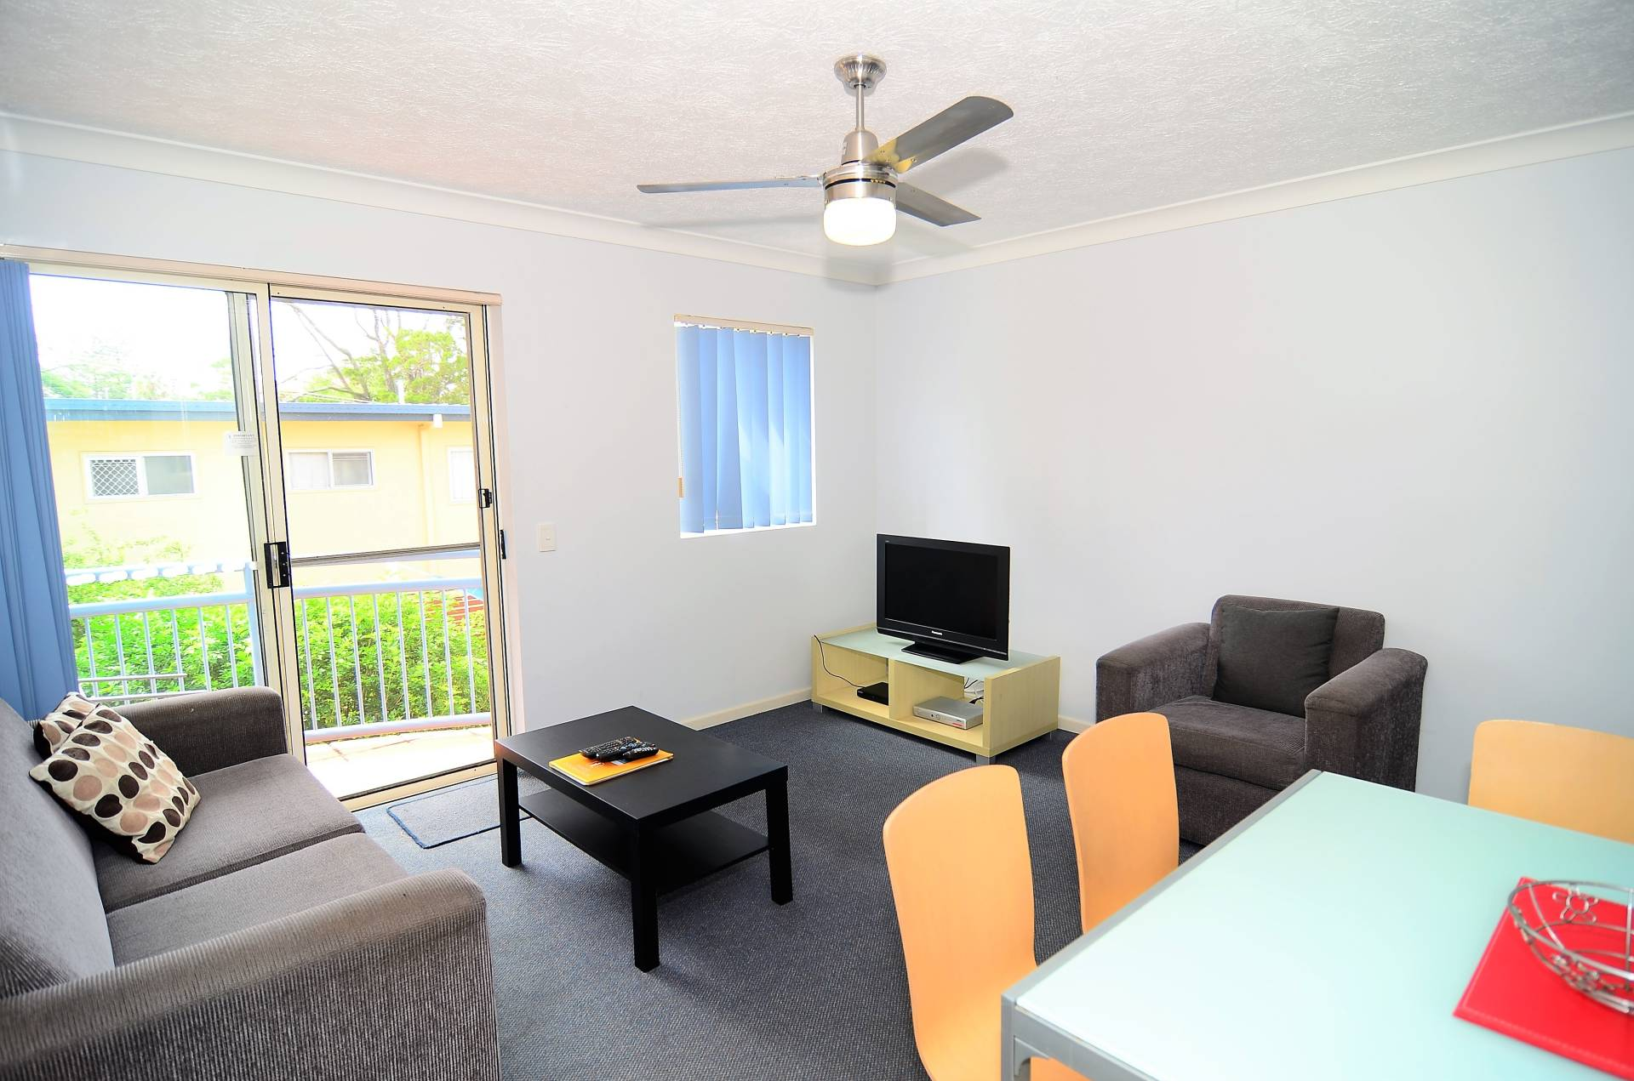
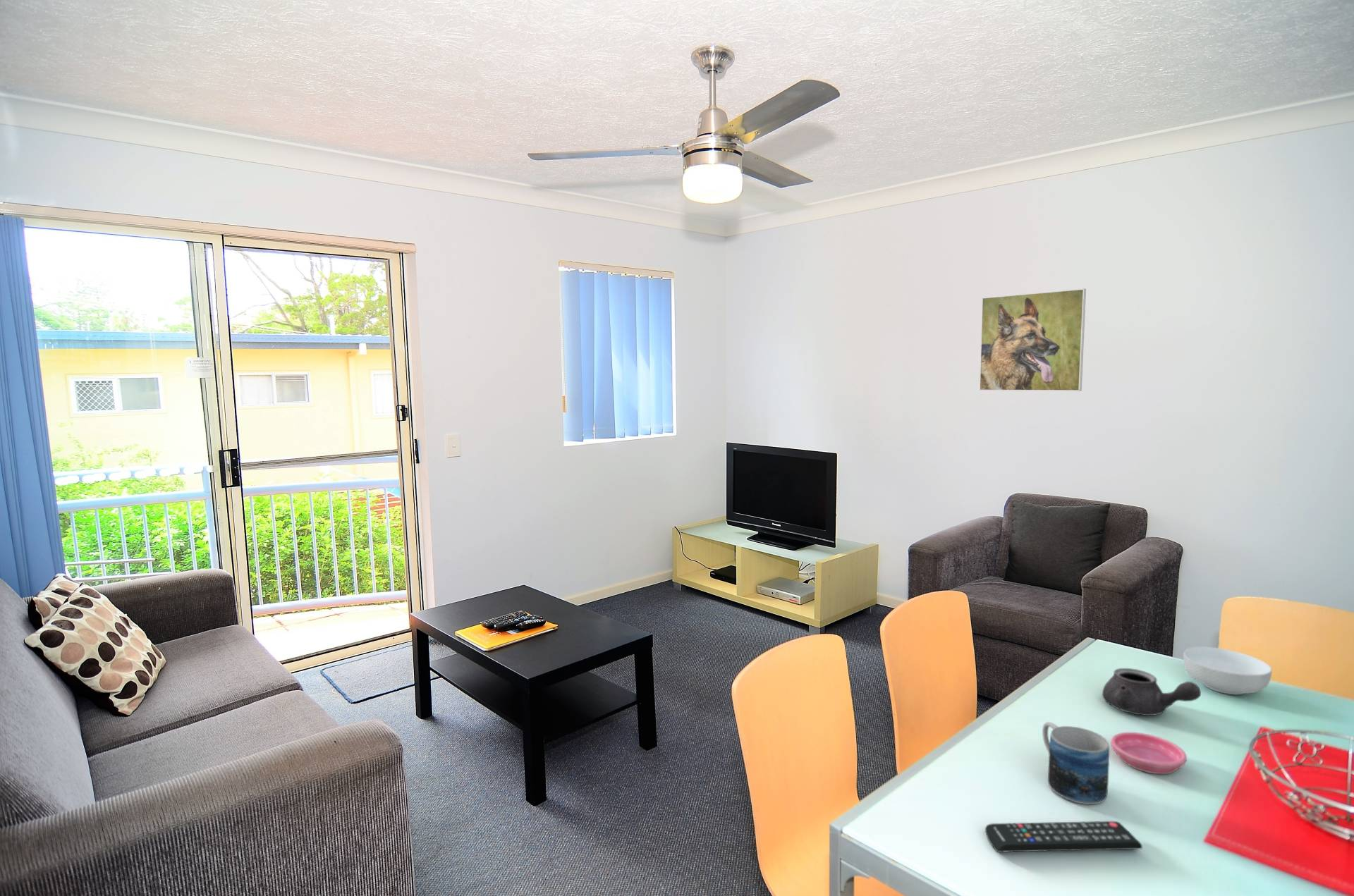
+ remote control [984,821,1143,853]
+ cereal bowl [1183,646,1273,696]
+ mug [1042,721,1110,805]
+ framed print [979,288,1087,392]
+ teapot [1102,668,1202,716]
+ saucer [1110,732,1188,775]
